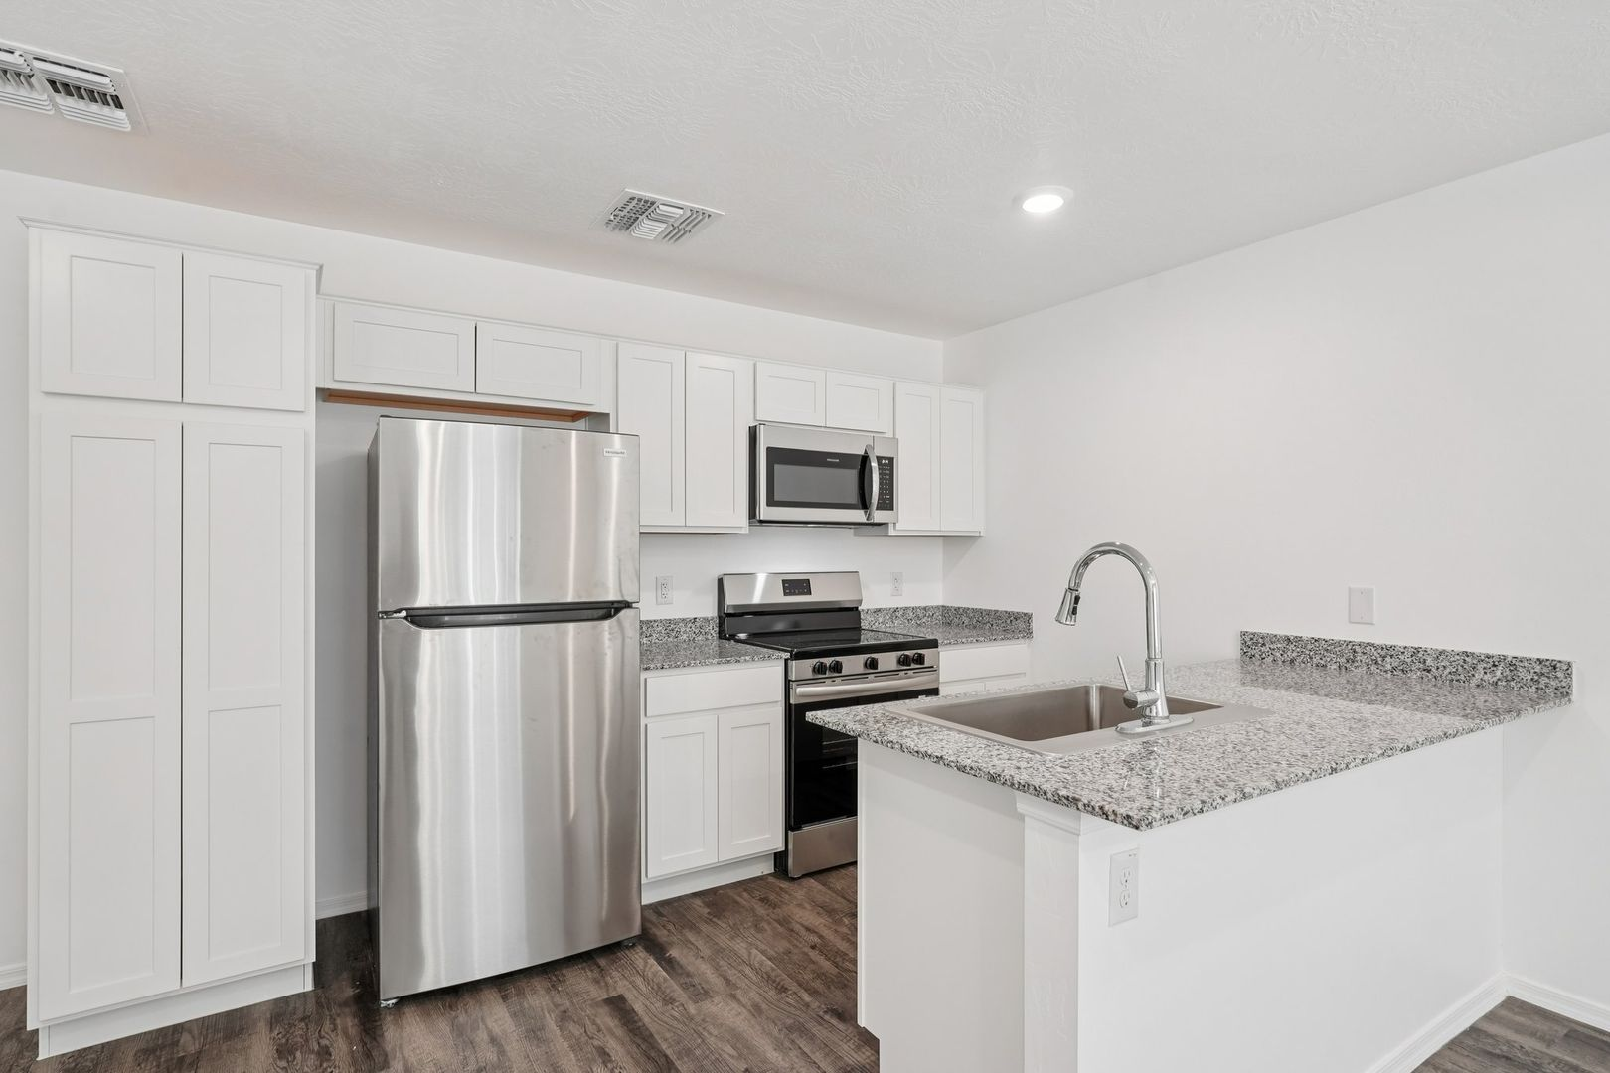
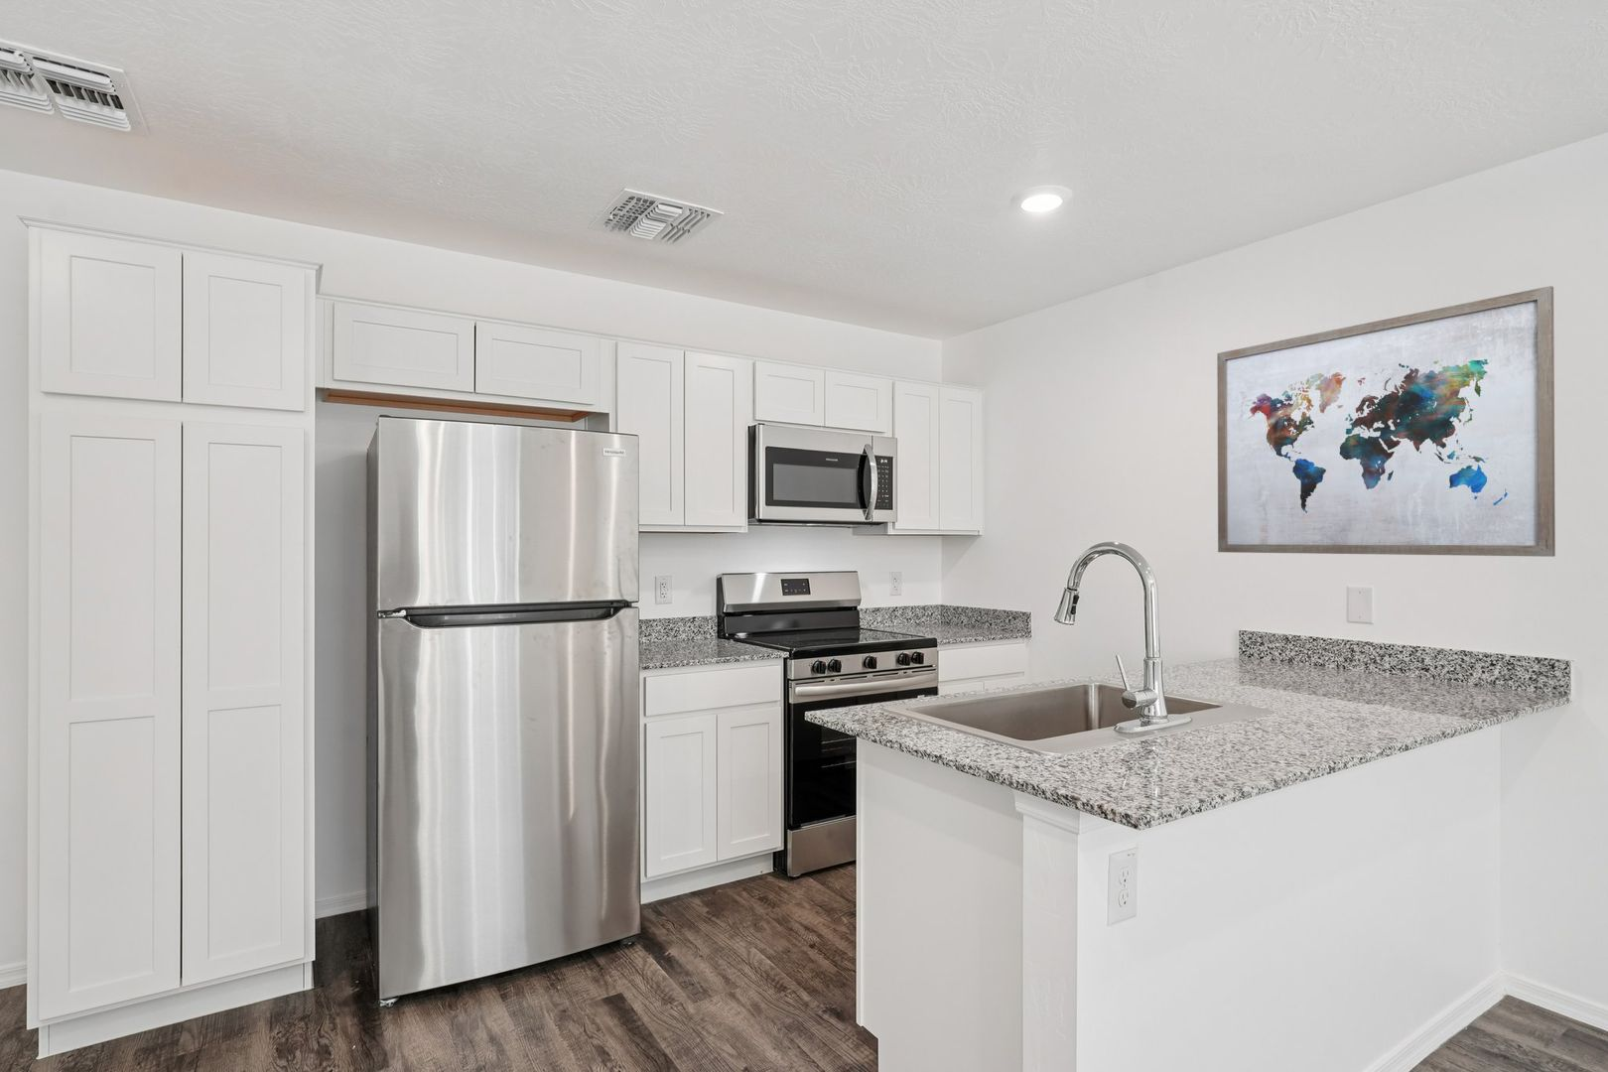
+ wall art [1216,285,1557,558]
